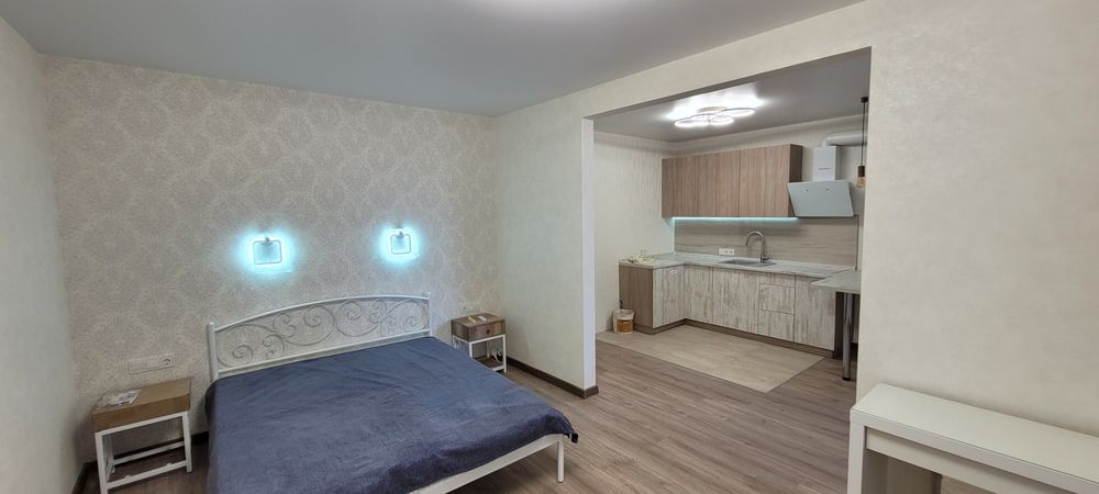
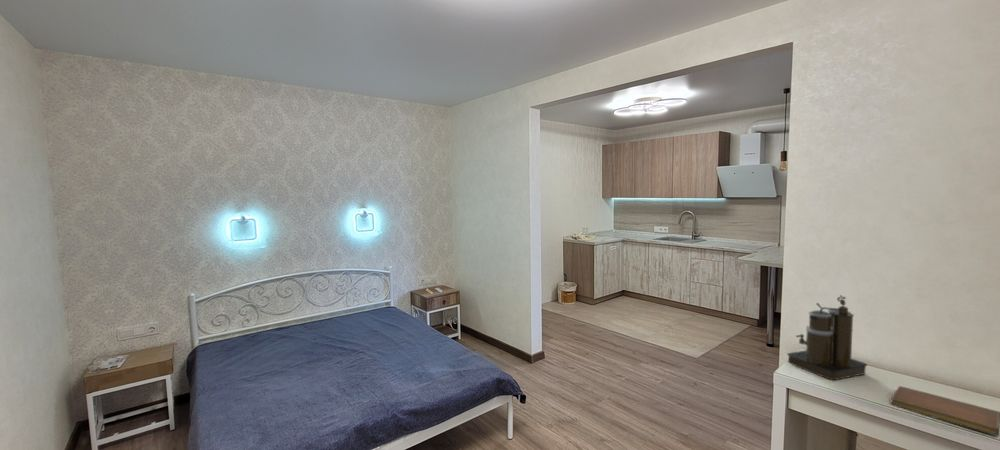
+ notebook [891,385,1000,437]
+ coffee maker [786,294,868,381]
